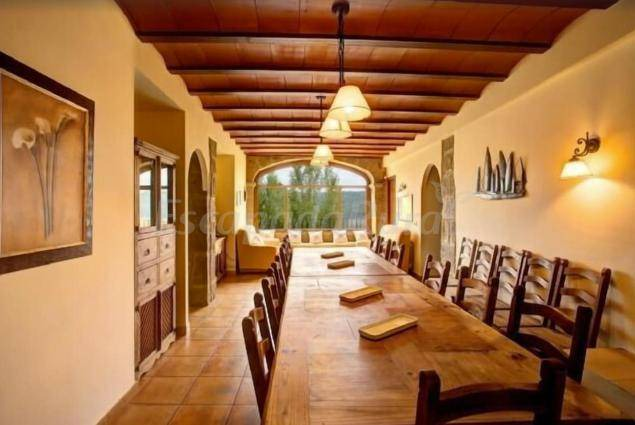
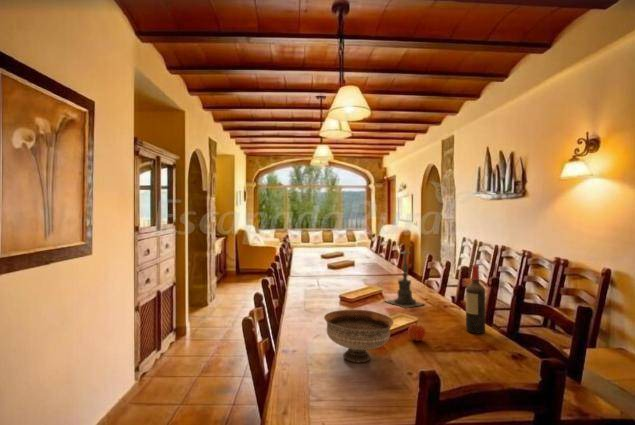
+ fruit [407,322,426,342]
+ candle holder [384,245,426,309]
+ bowl [323,309,394,364]
+ wine bottle [465,264,486,335]
